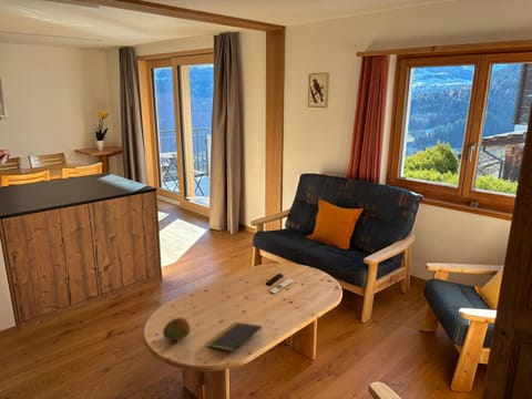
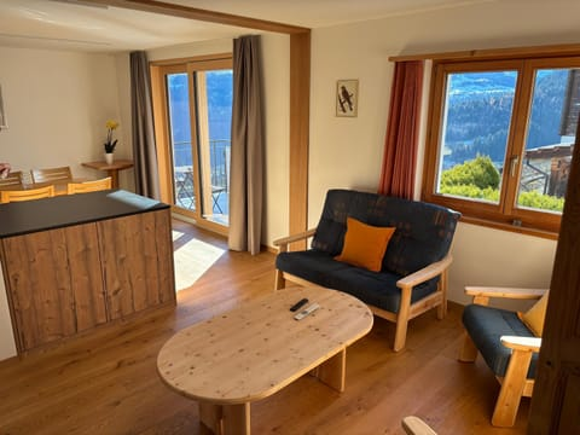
- fruit [162,317,192,341]
- notepad [205,321,263,352]
